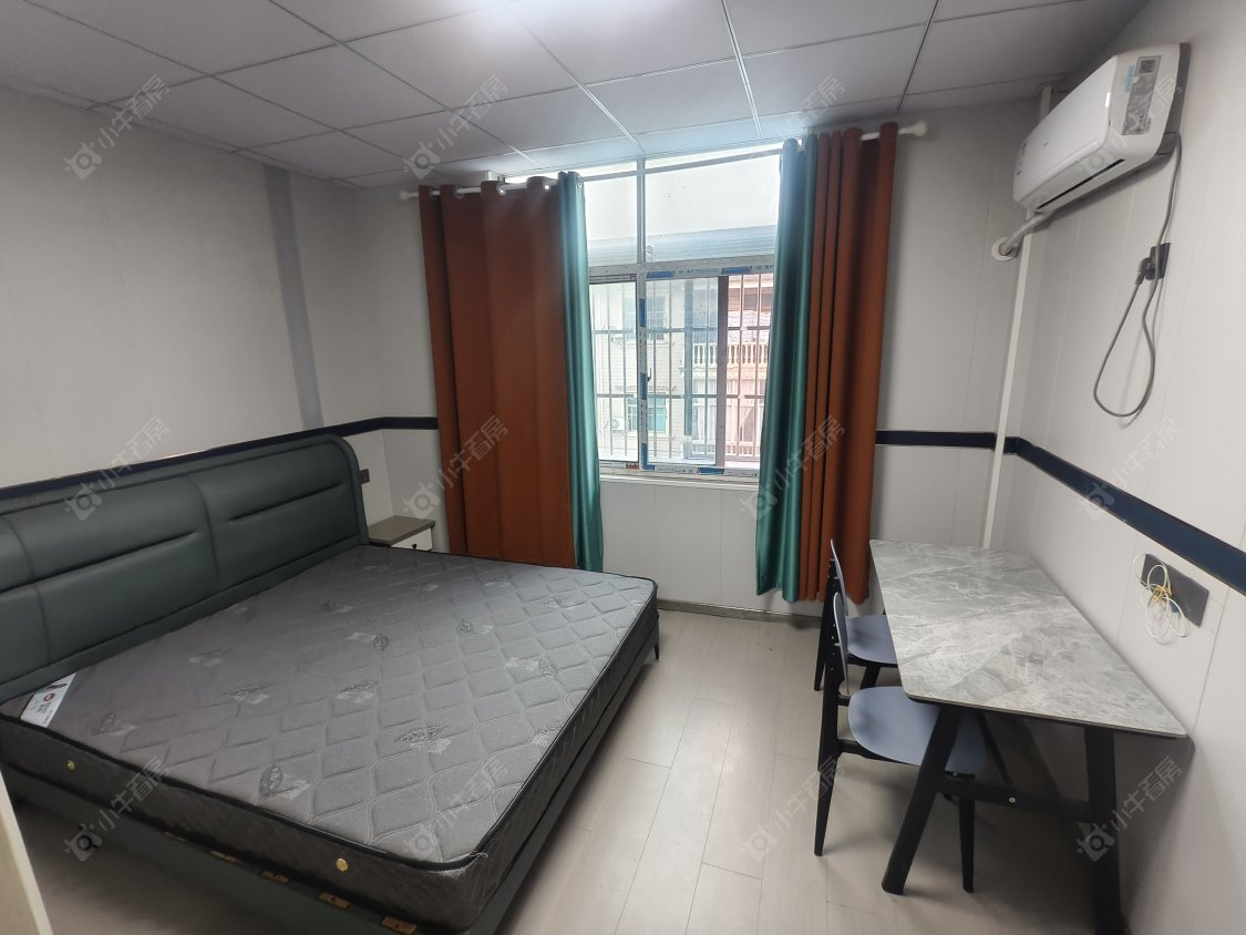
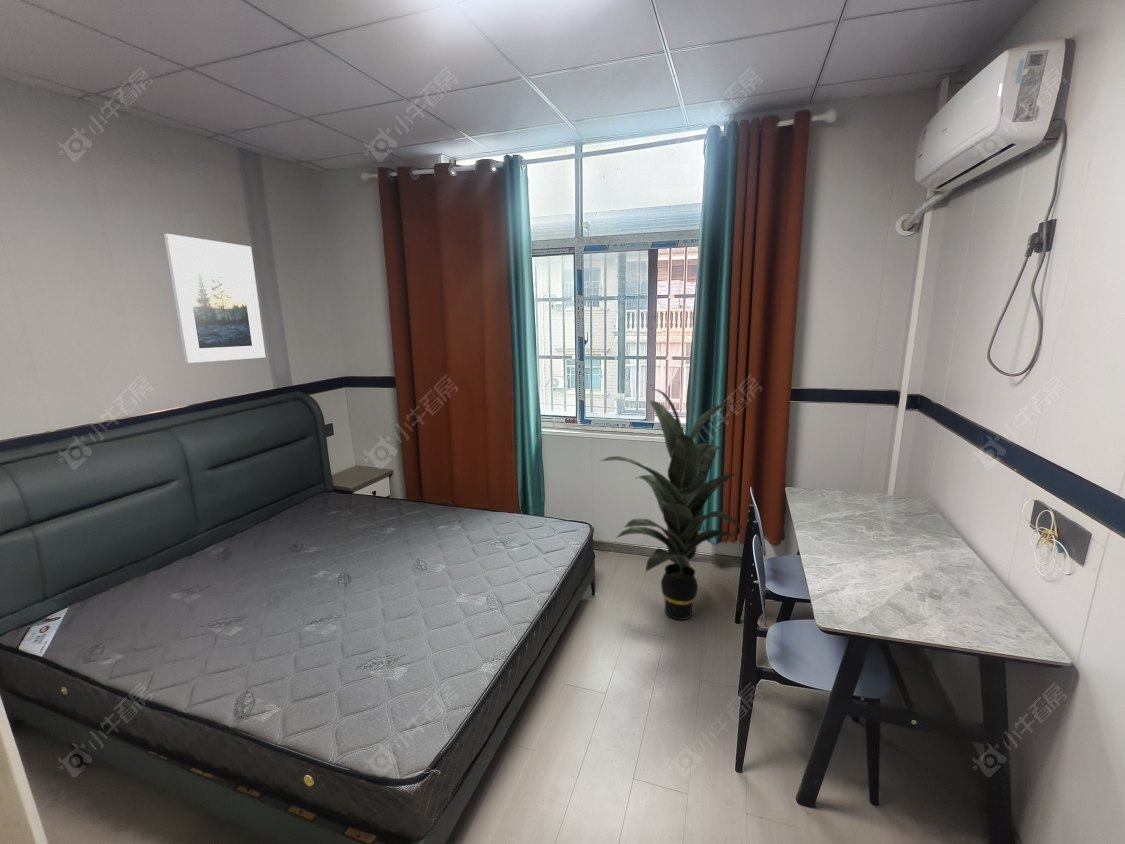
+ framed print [163,233,266,364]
+ indoor plant [599,388,751,621]
